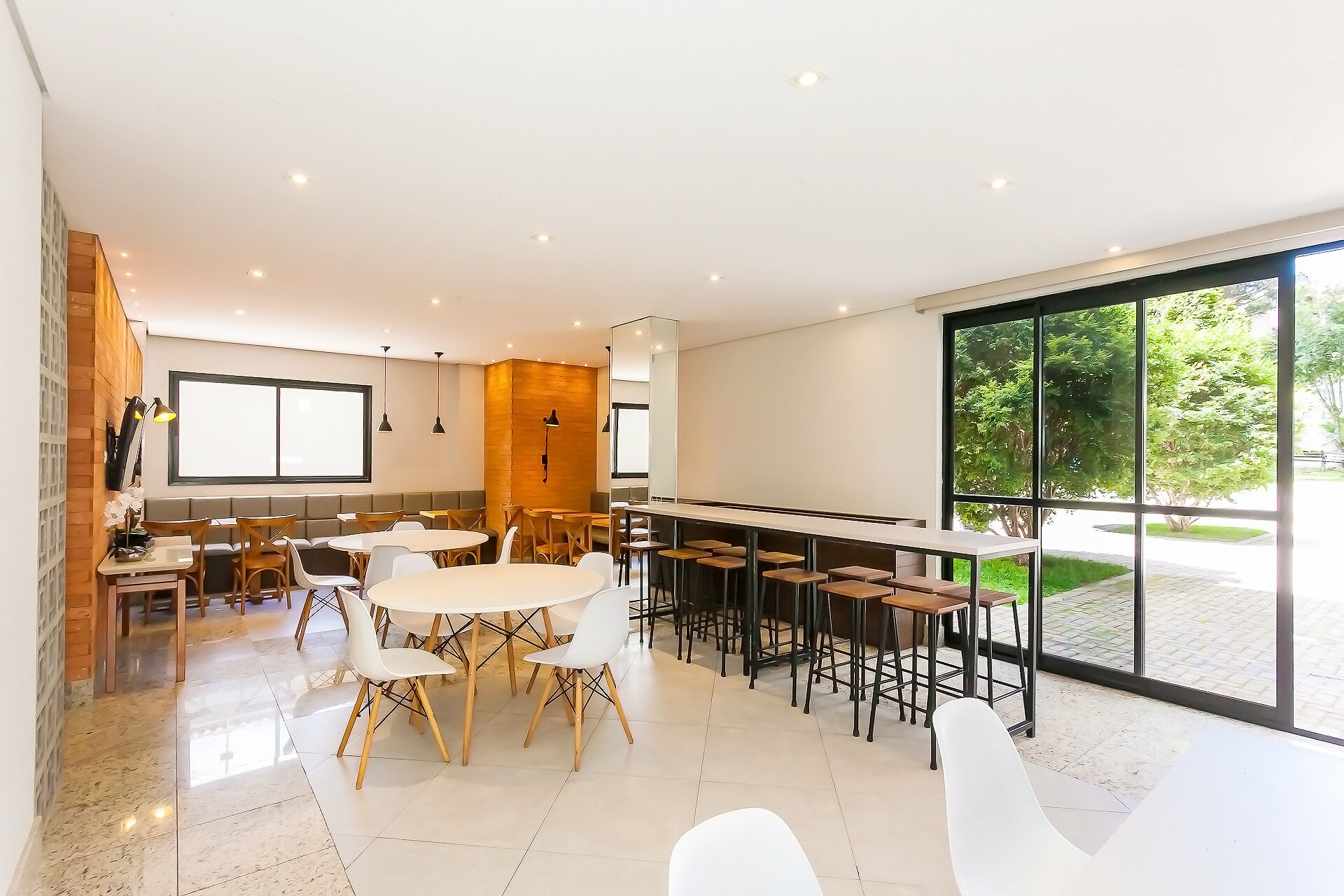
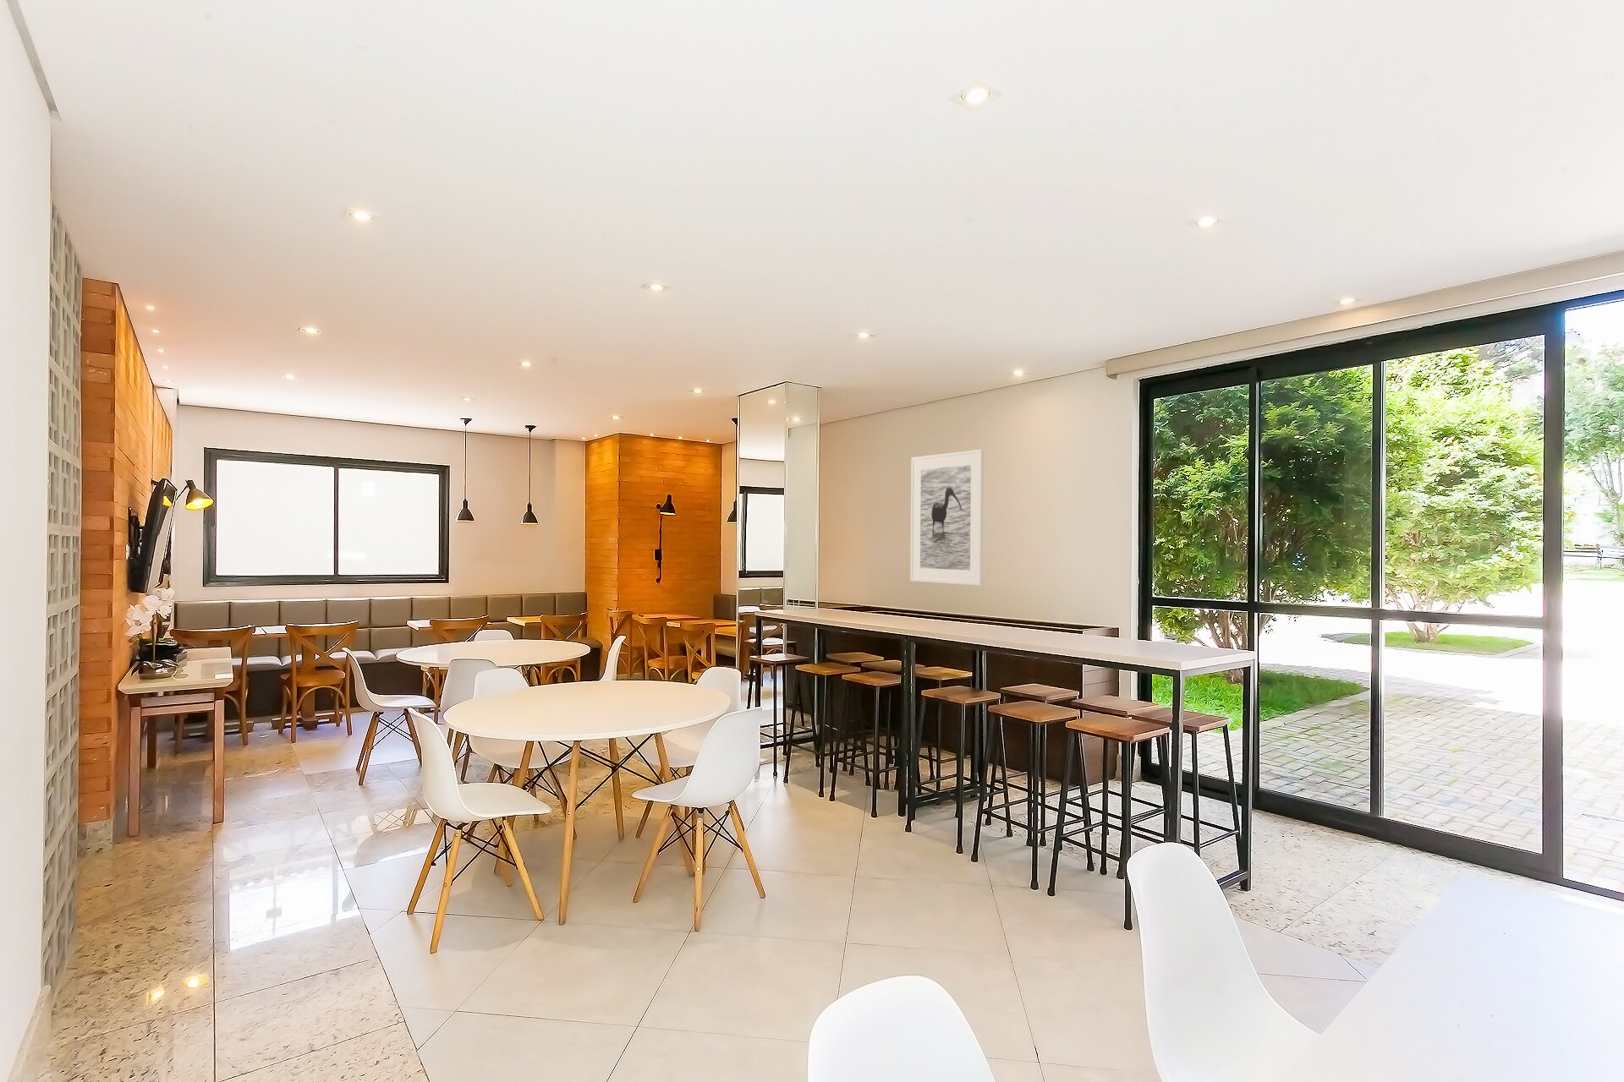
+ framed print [909,449,985,587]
